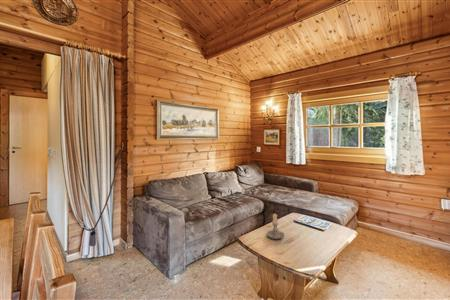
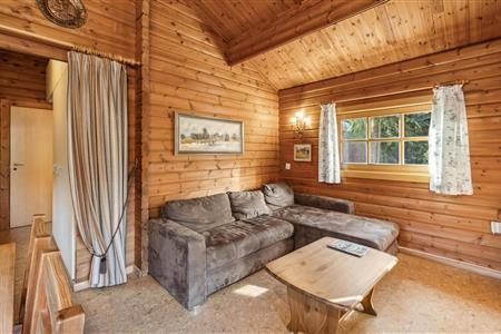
- candle [266,213,285,240]
